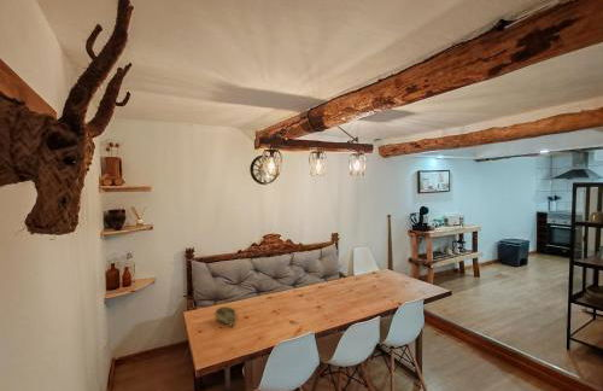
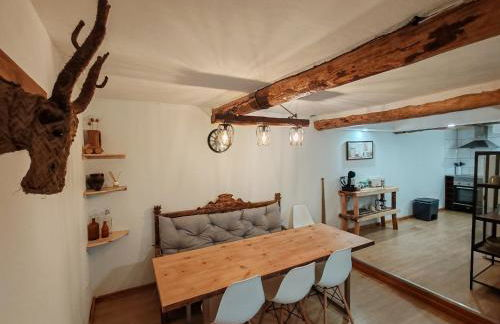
- decorative bowl [213,305,236,328]
